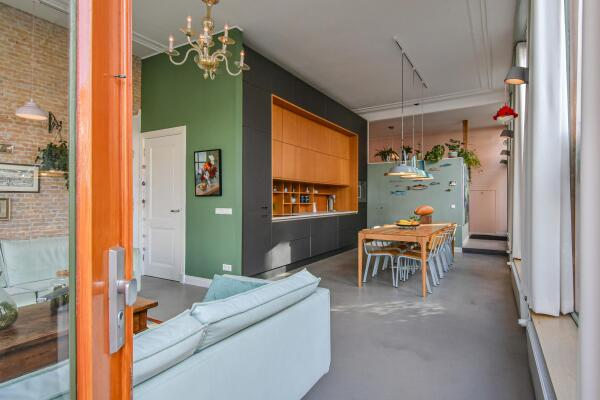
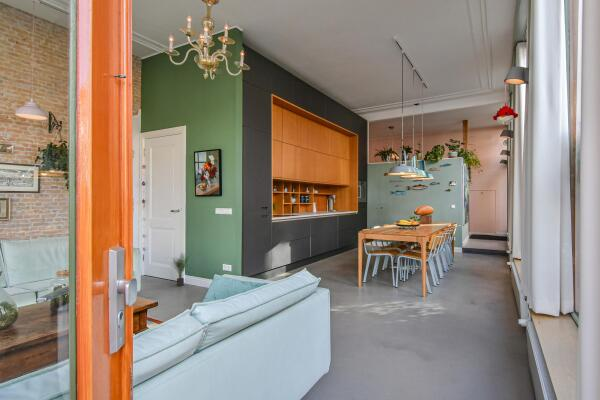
+ potted plant [171,252,191,287]
